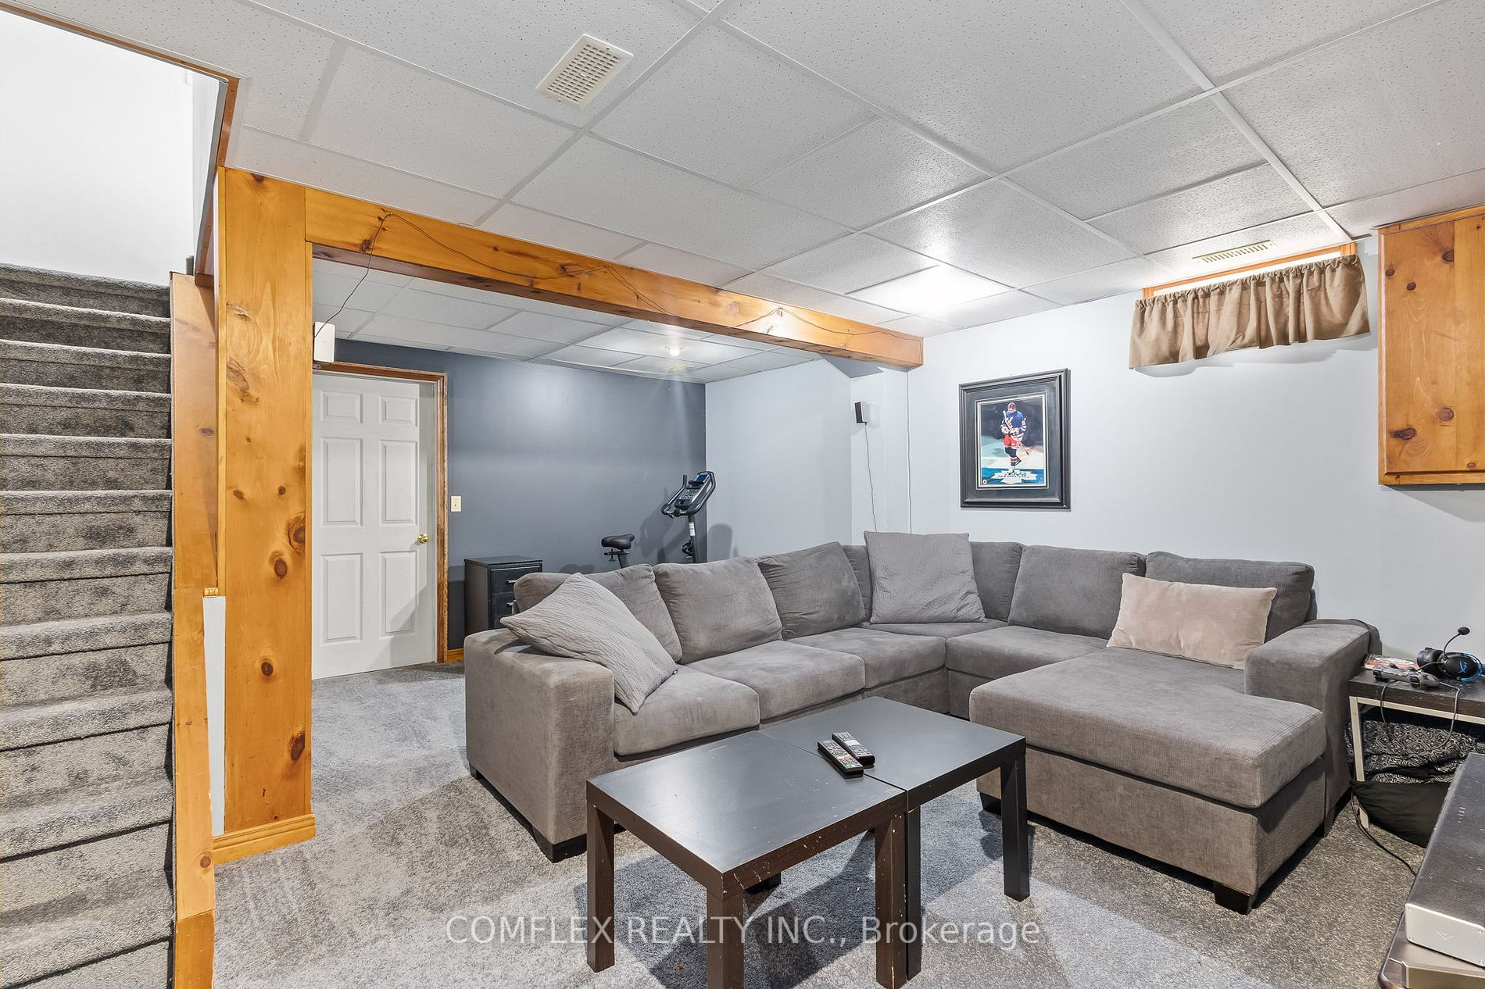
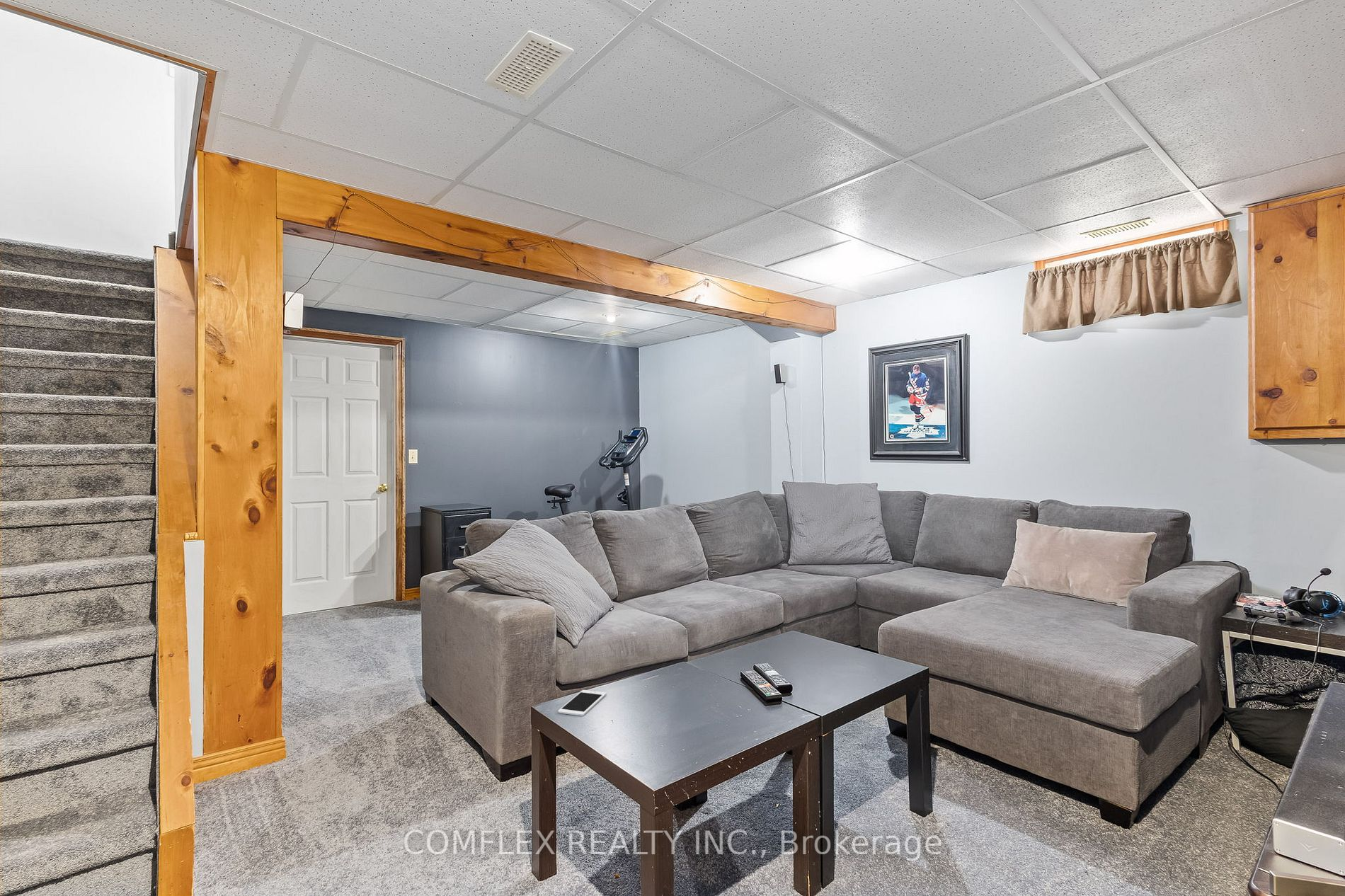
+ cell phone [557,689,607,717]
